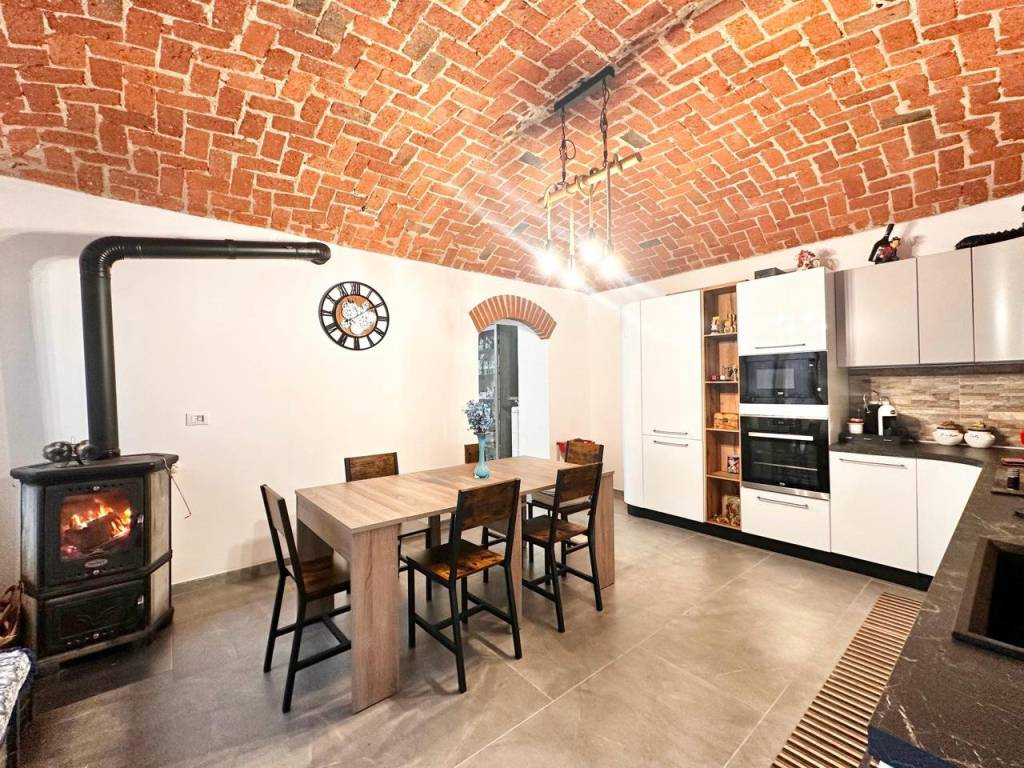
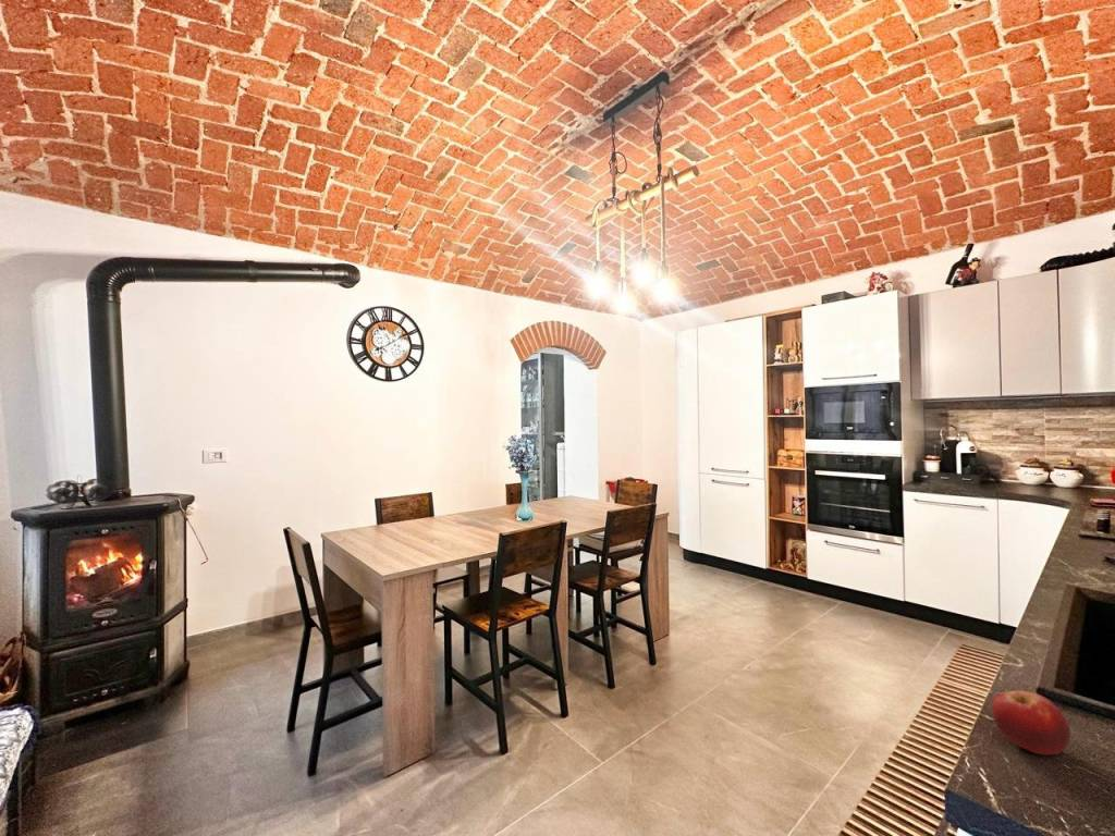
+ fruit [991,689,1071,755]
